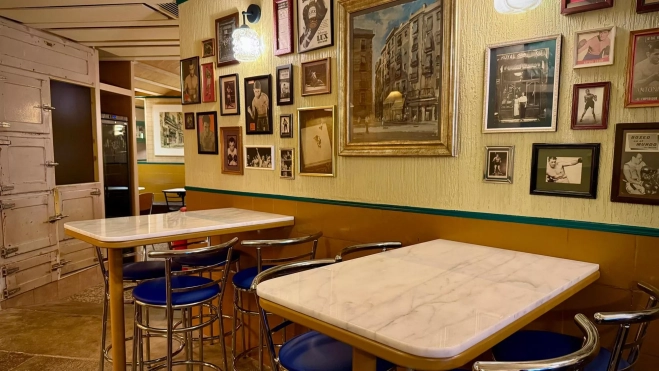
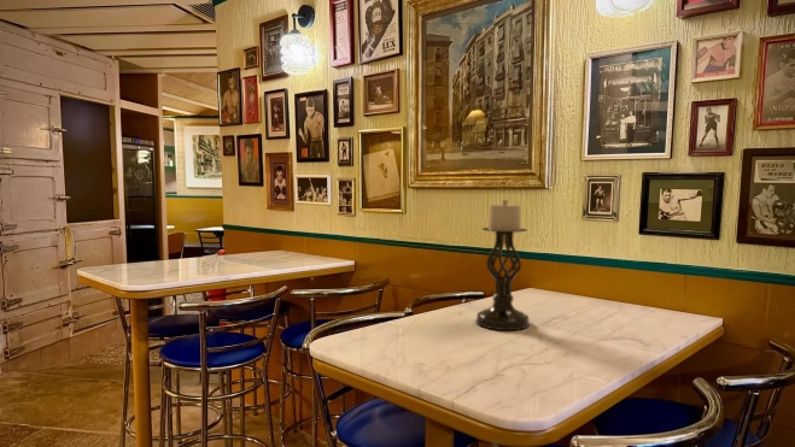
+ candle holder [475,199,531,331]
